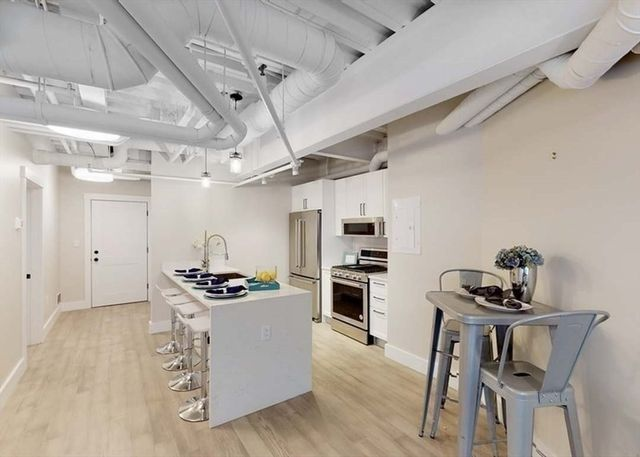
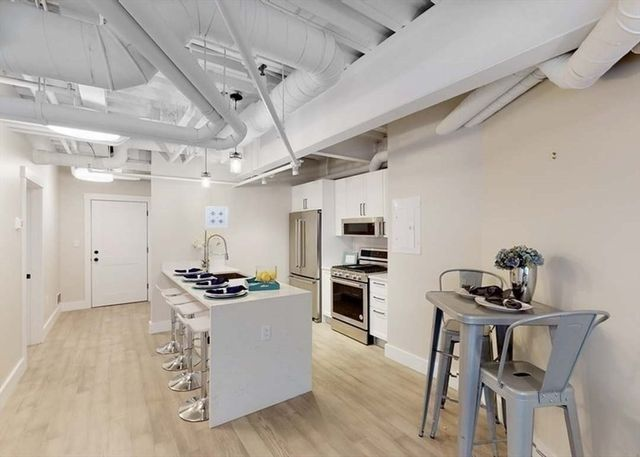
+ wall art [205,205,229,229]
